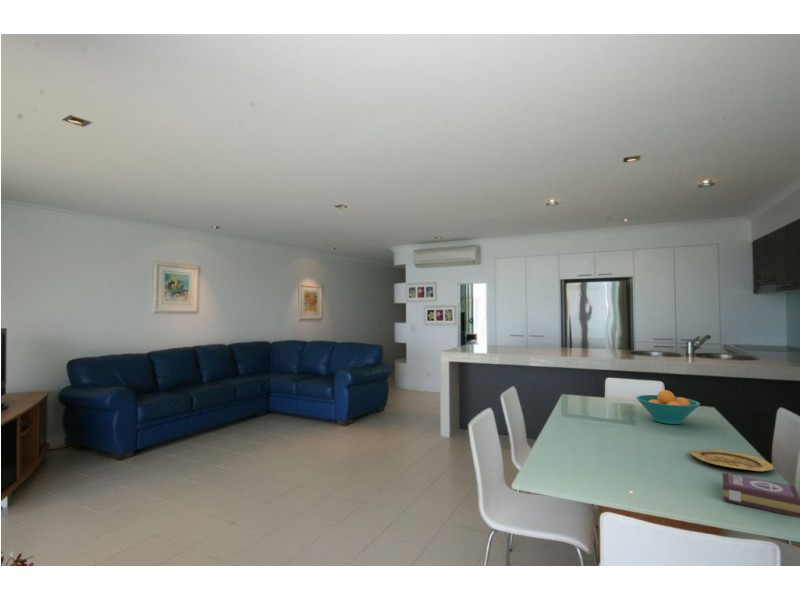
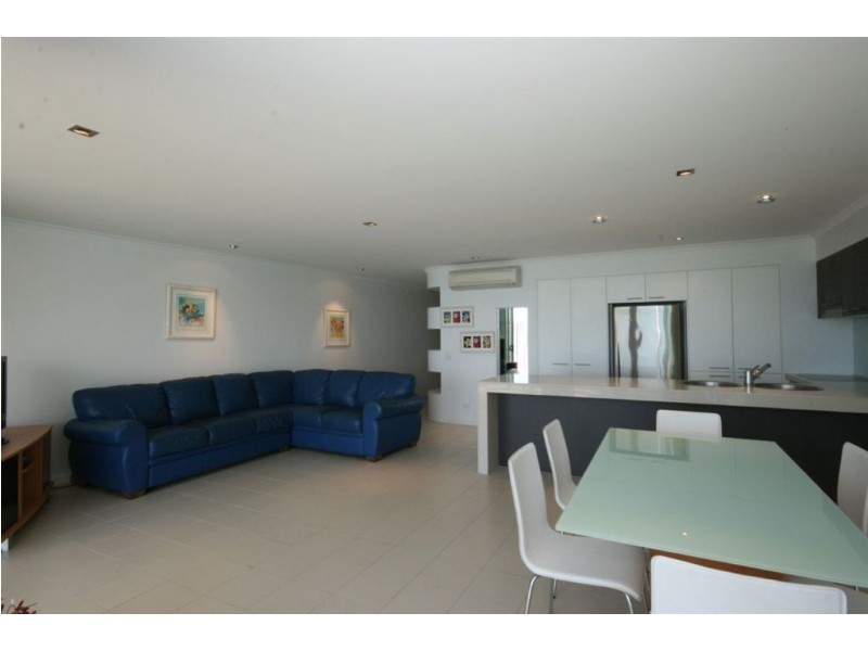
- plate [689,449,774,472]
- fruit bowl [635,389,701,425]
- book [722,472,800,518]
